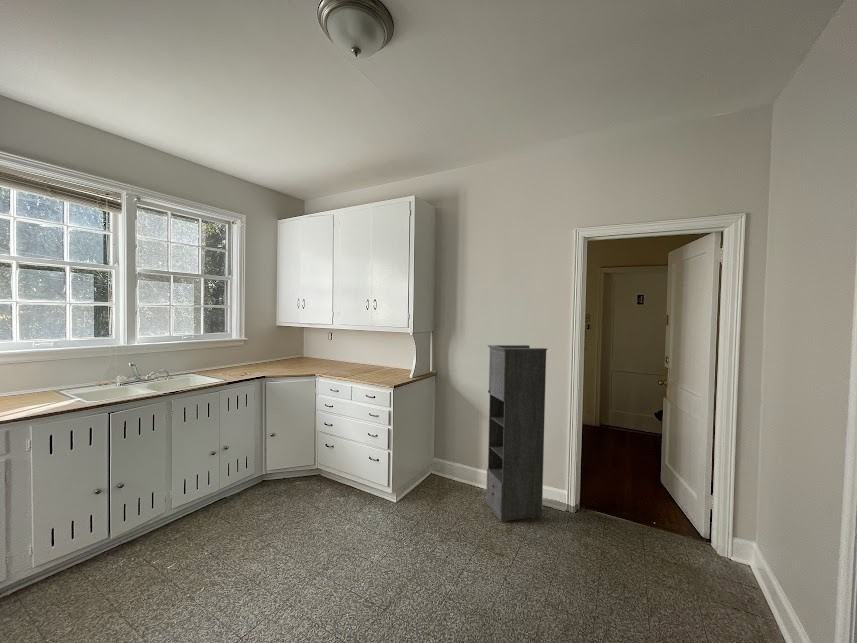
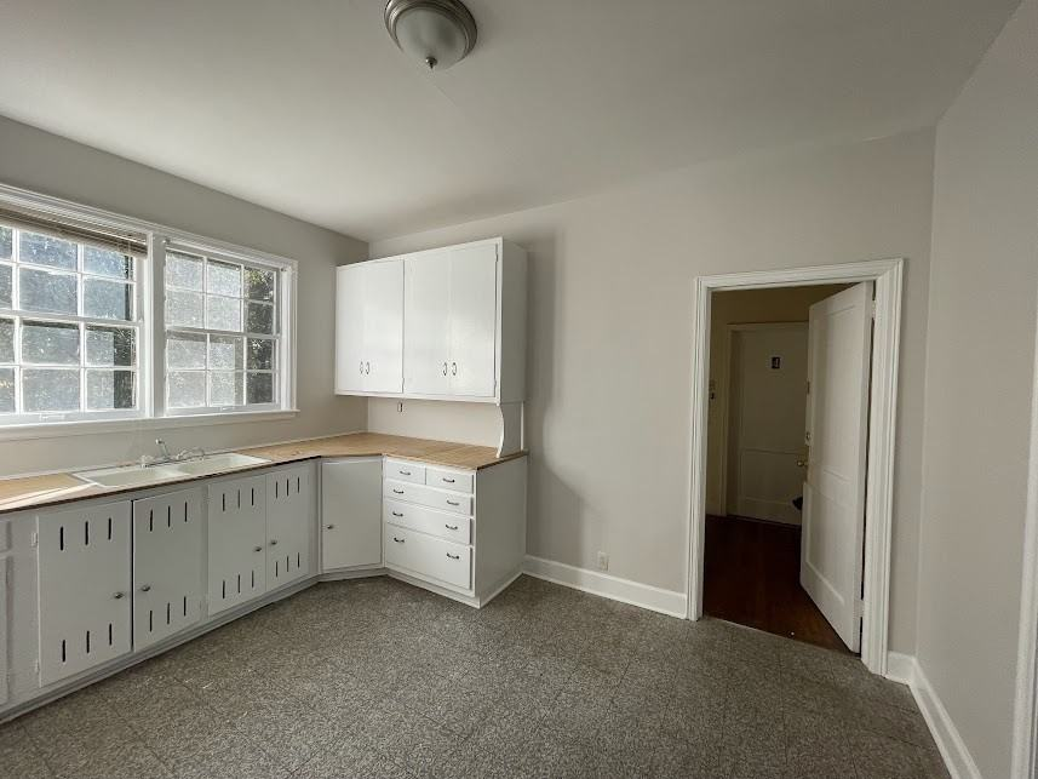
- storage cabinet [485,344,548,523]
